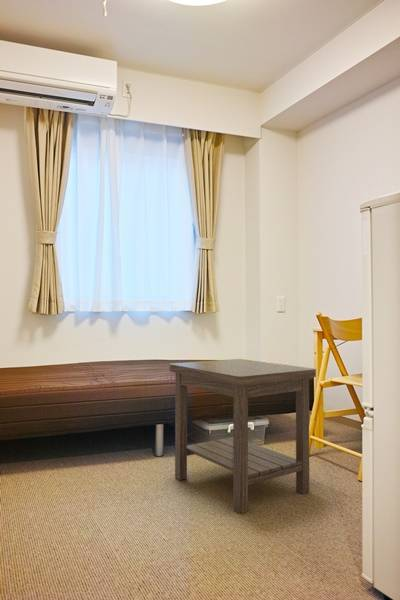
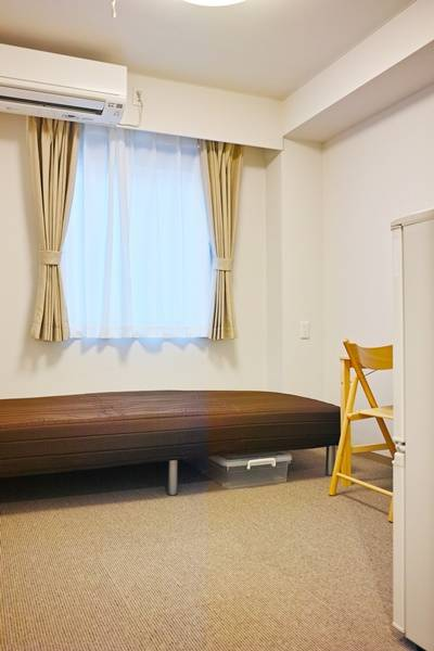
- side table [168,358,317,515]
